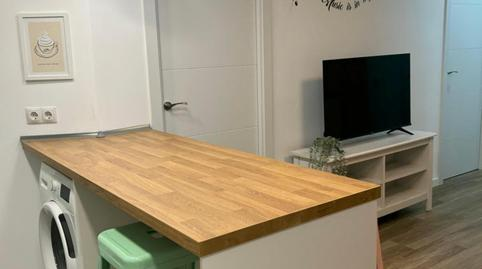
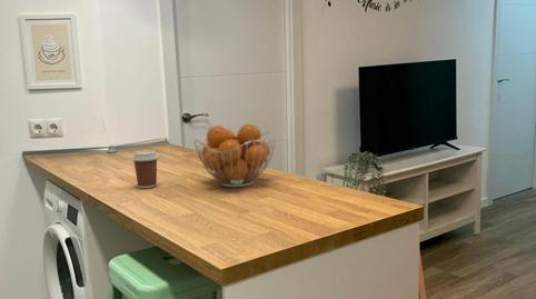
+ coffee cup [131,150,160,189]
+ fruit basket [193,122,277,188]
